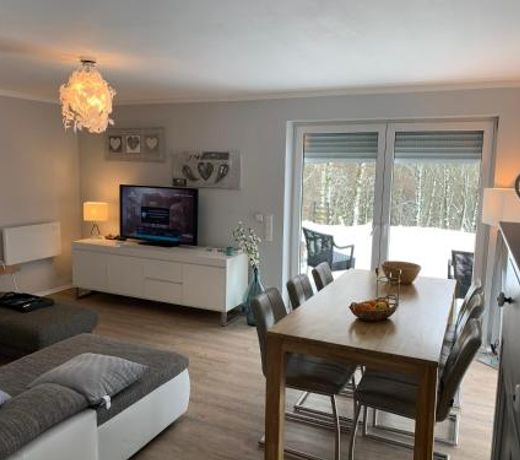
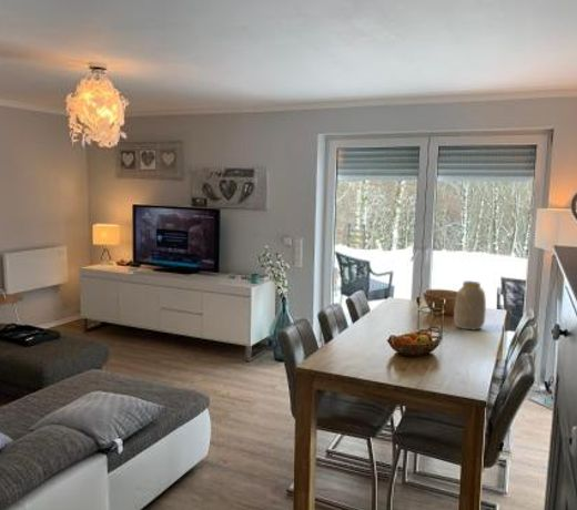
+ vase [453,279,487,332]
